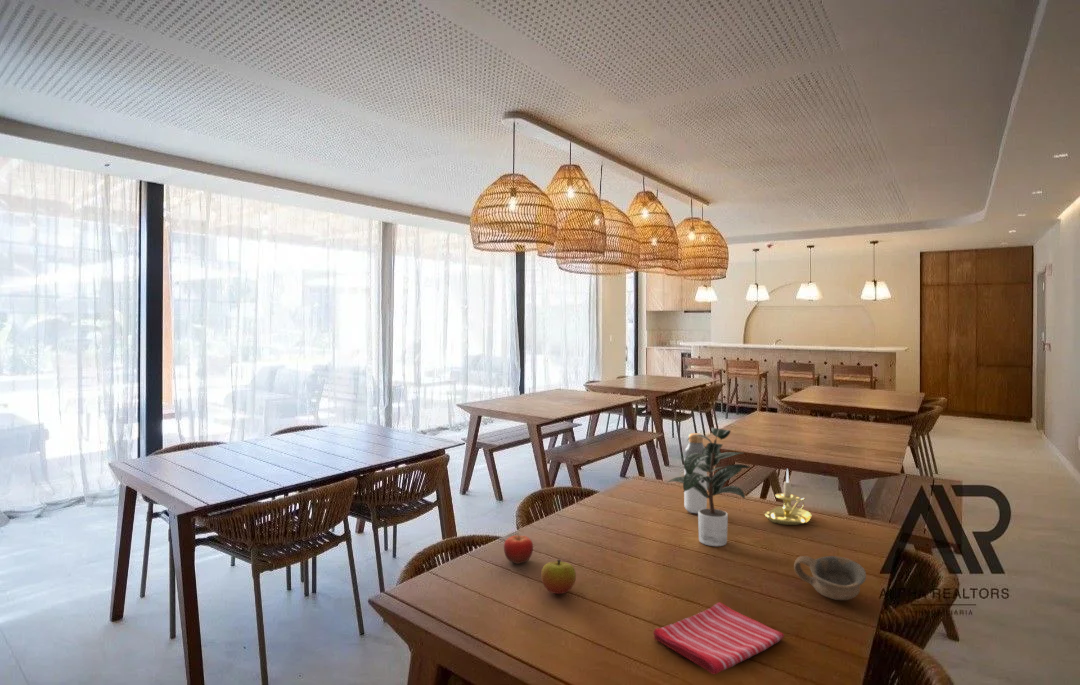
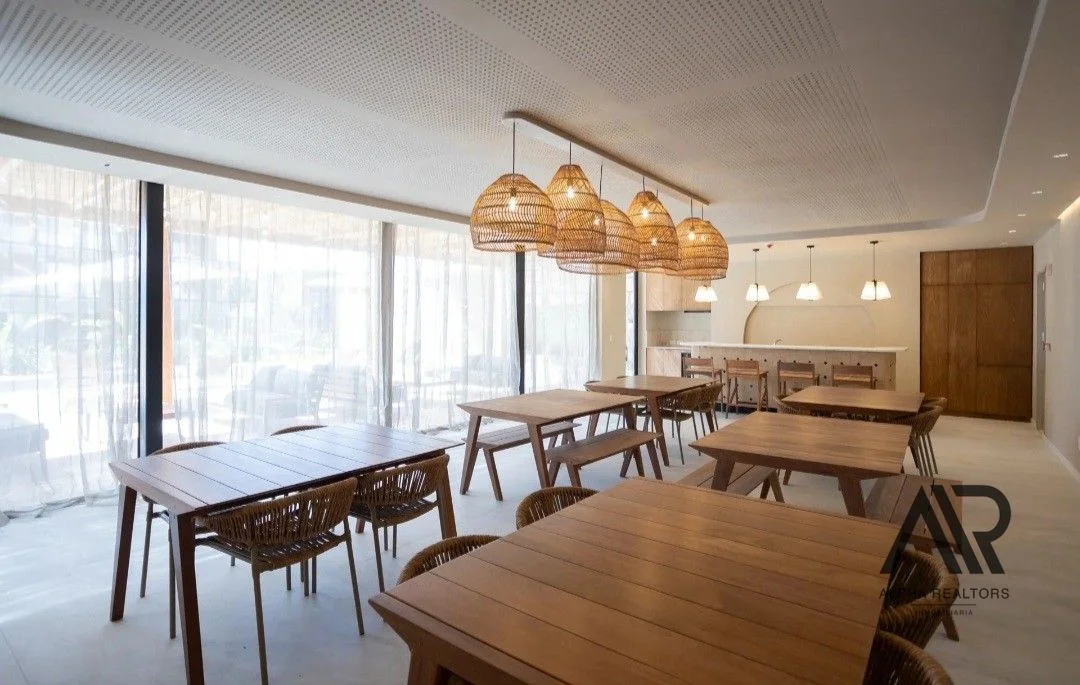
- fruit [503,532,534,565]
- potted plant [665,426,753,547]
- bottle [683,432,708,514]
- dish towel [652,601,785,675]
- cup [793,555,867,601]
- apple [540,559,577,595]
- candle holder [763,468,812,526]
